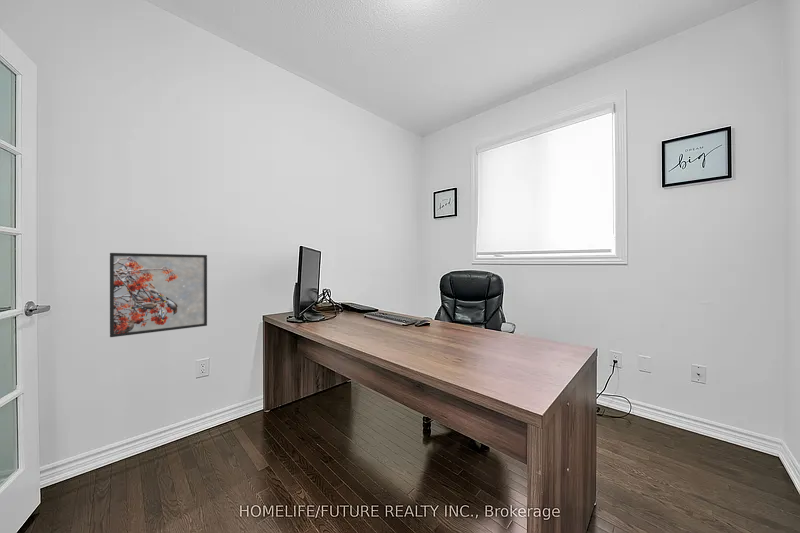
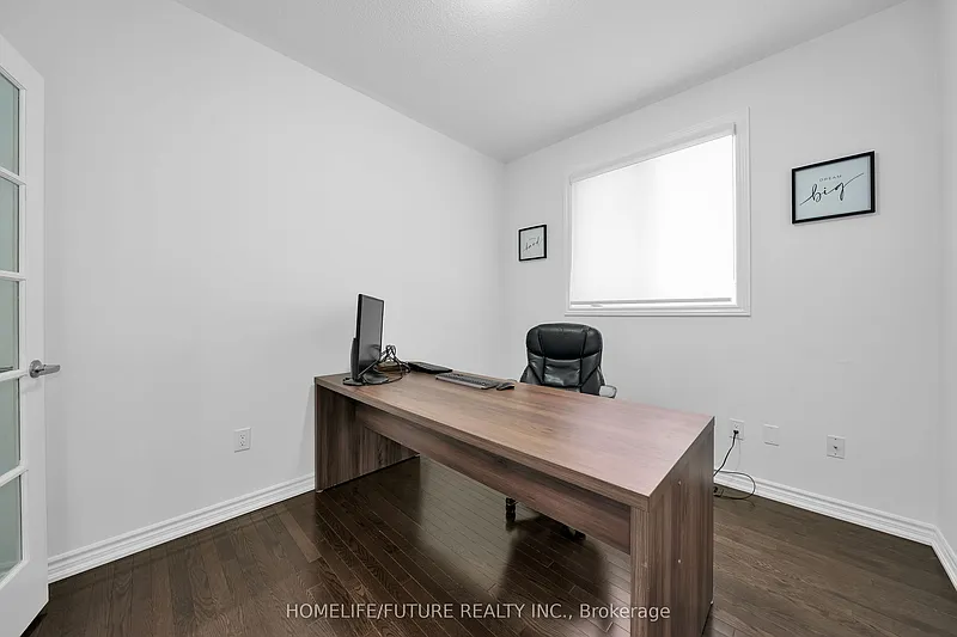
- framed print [109,252,208,338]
